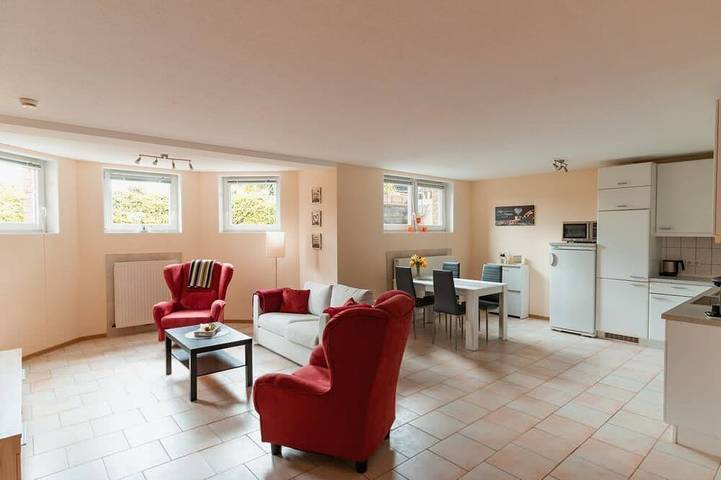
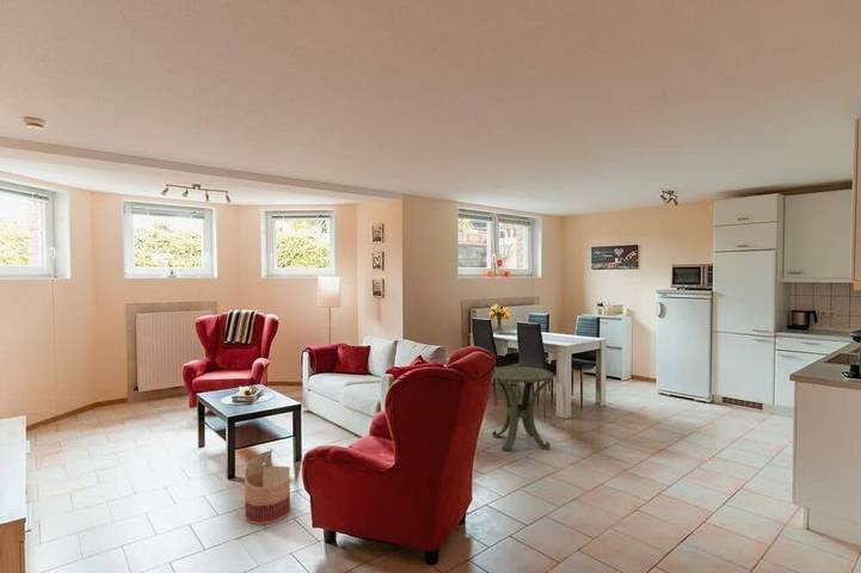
+ side table [491,365,554,452]
+ basket [244,448,291,525]
